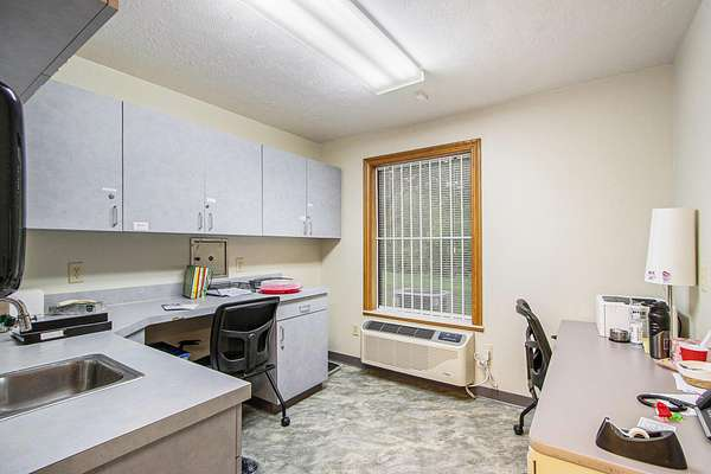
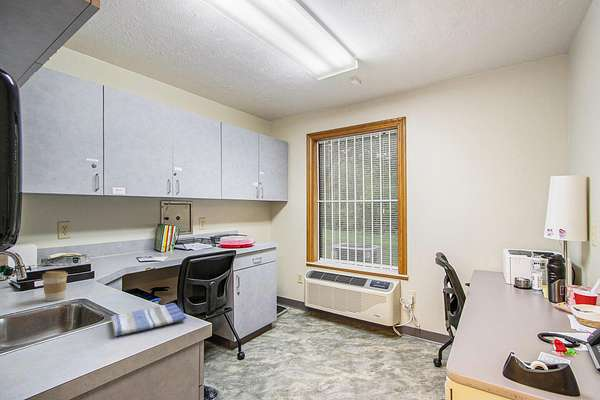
+ dish towel [110,302,187,337]
+ coffee cup [41,270,69,302]
